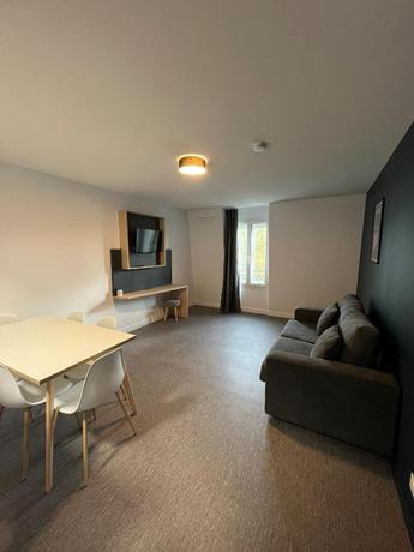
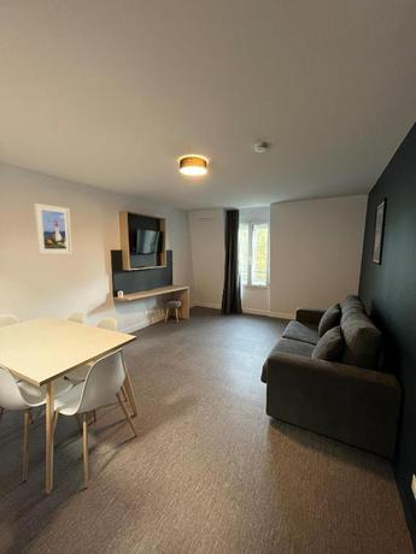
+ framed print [34,202,72,255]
